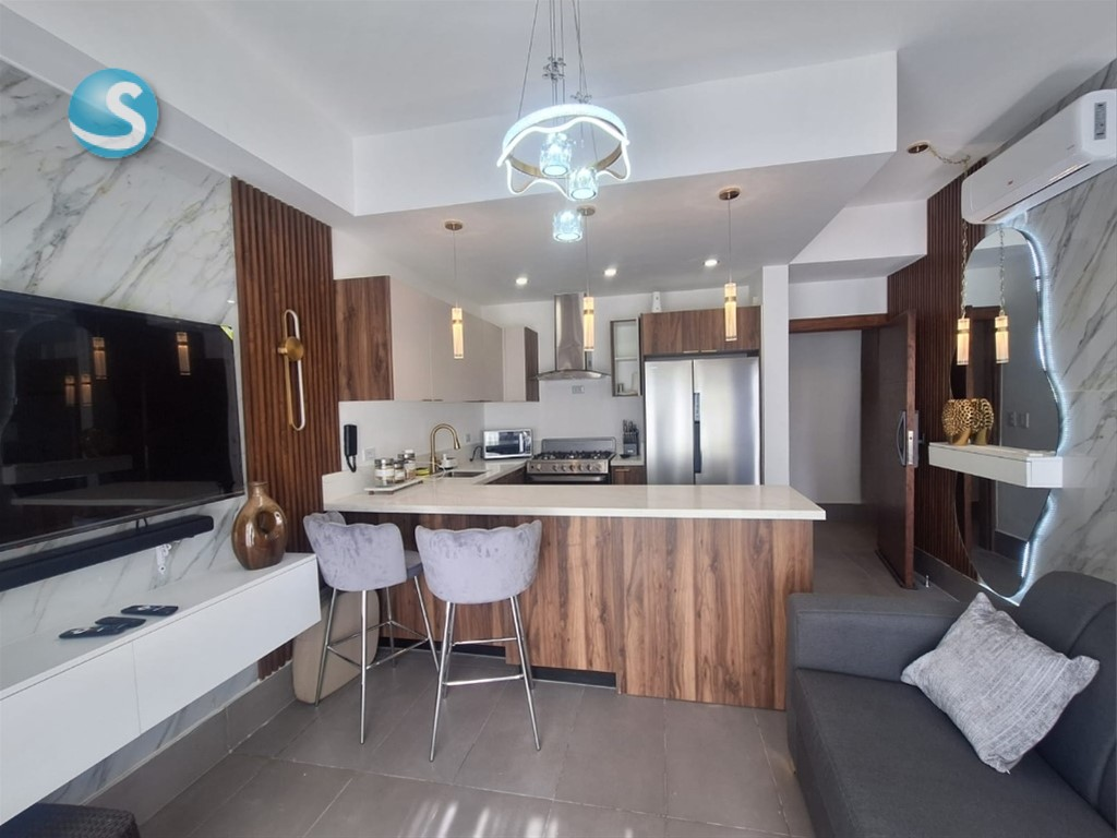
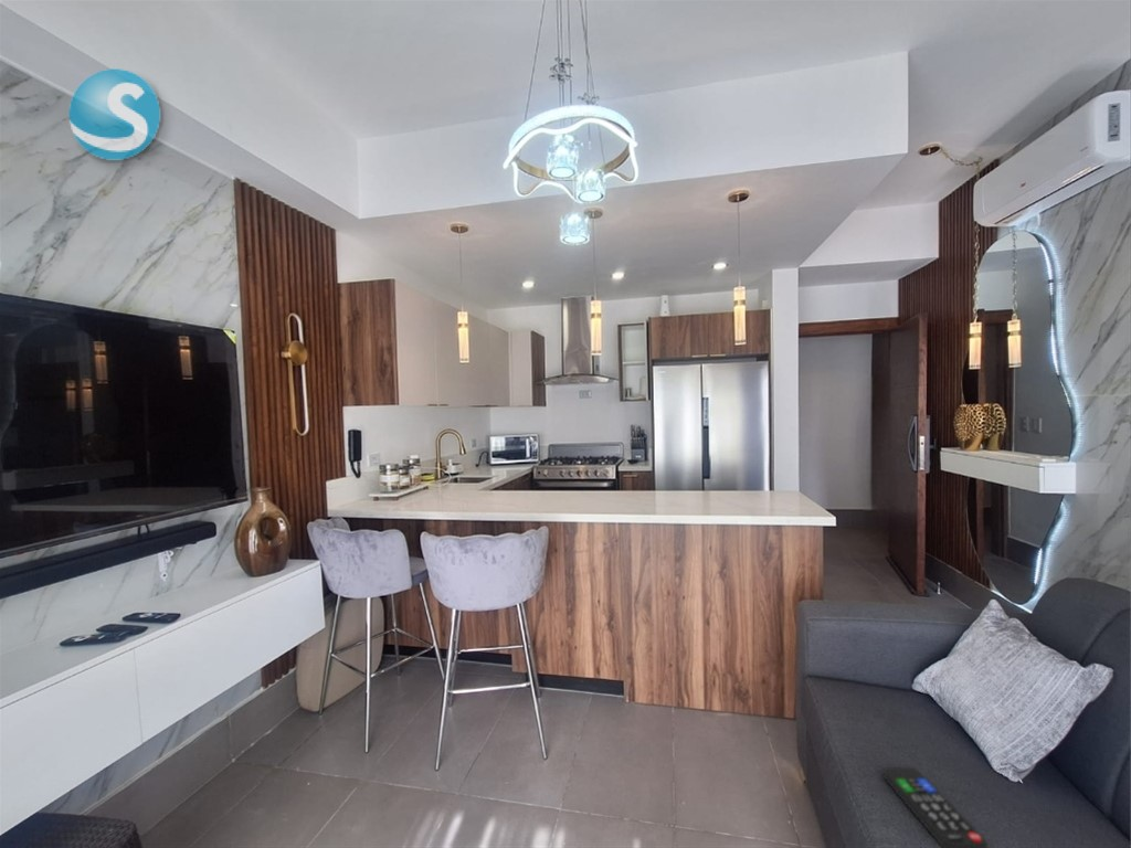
+ remote control [882,766,989,848]
